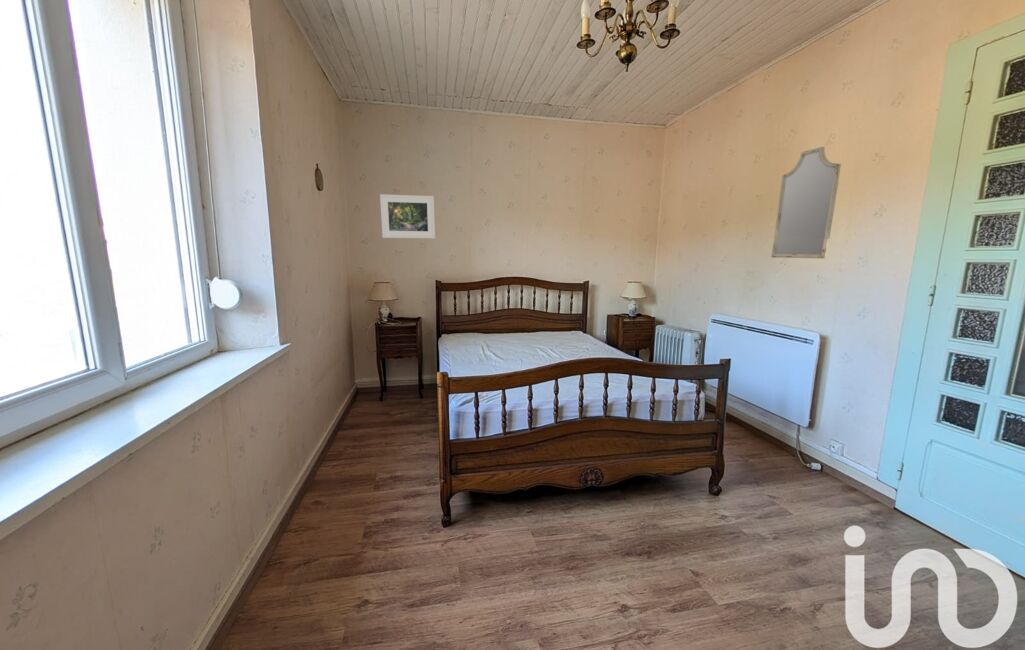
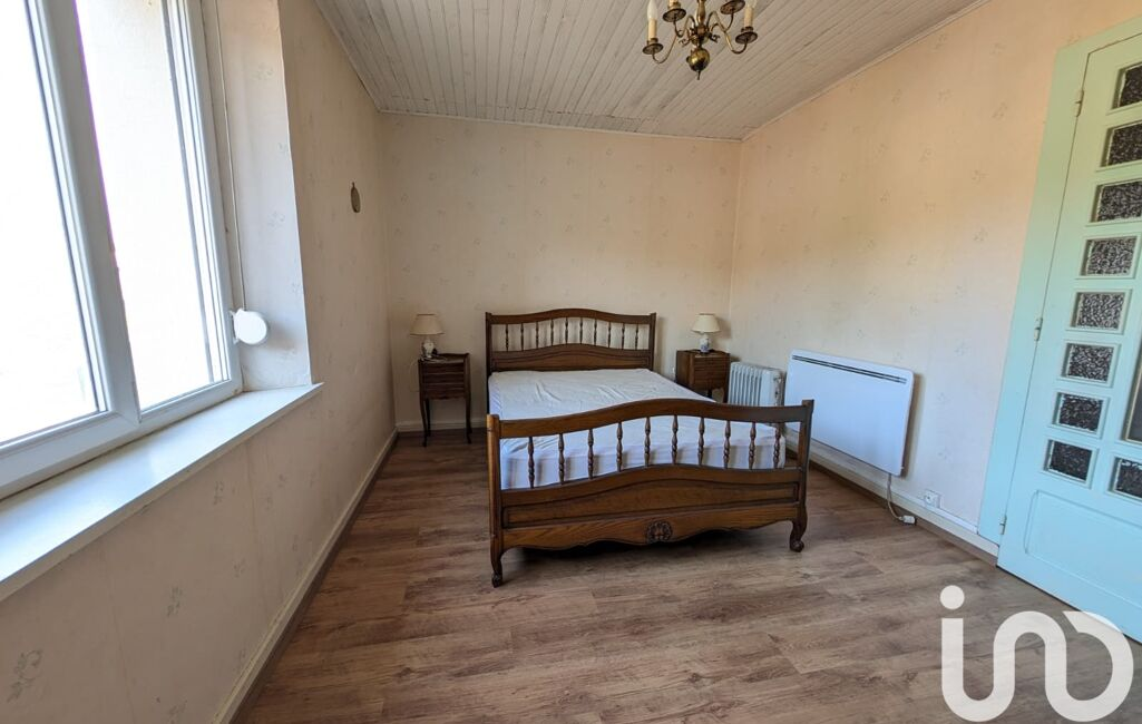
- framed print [379,193,436,239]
- home mirror [771,146,842,260]
